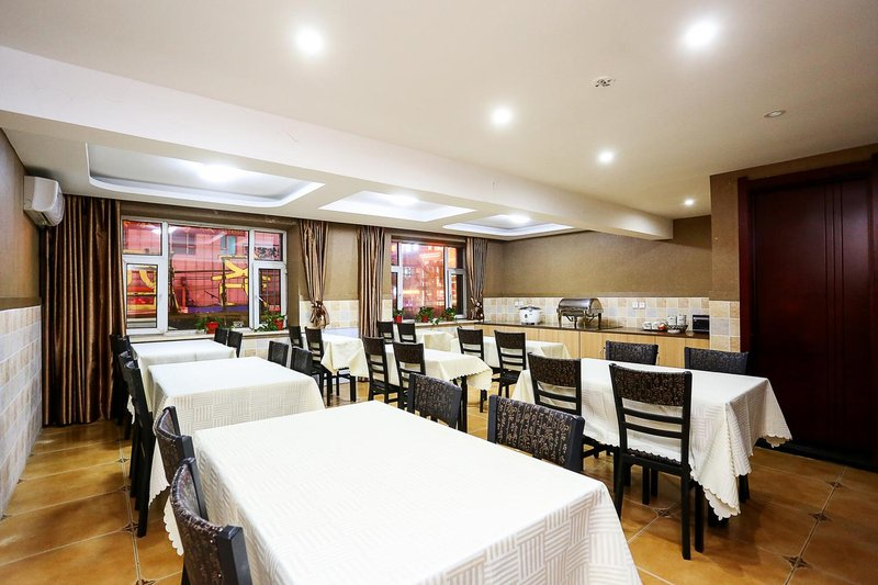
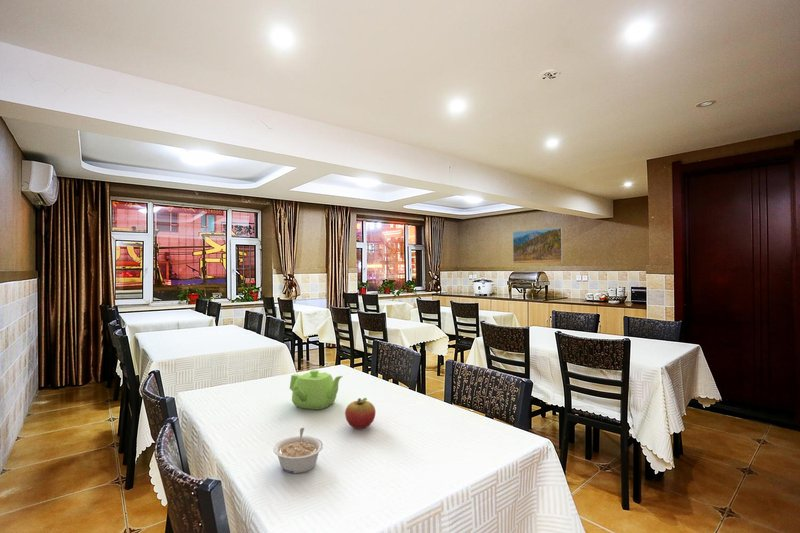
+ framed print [512,227,563,265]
+ legume [272,427,324,474]
+ teapot [289,369,344,410]
+ fruit [344,397,377,430]
